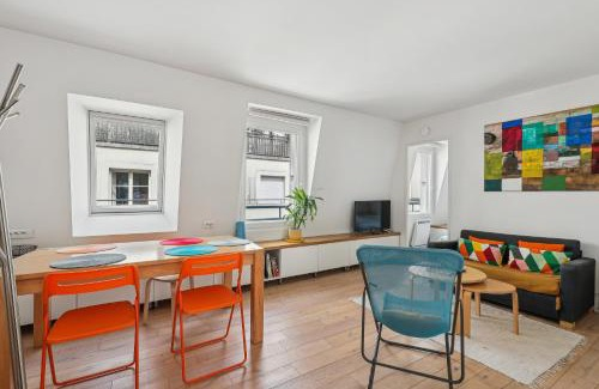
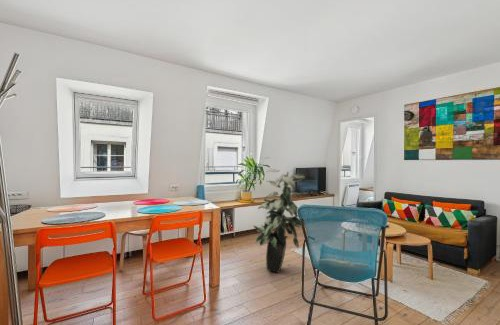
+ indoor plant [253,168,307,274]
